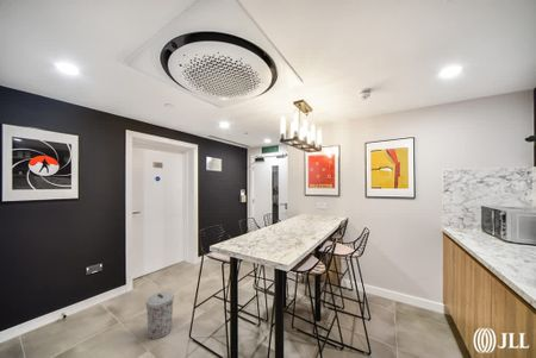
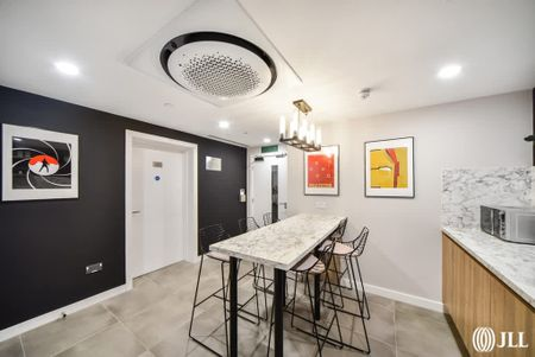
- trash can [145,290,175,340]
